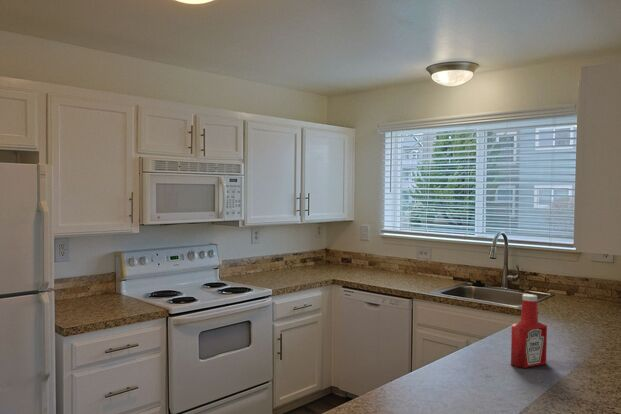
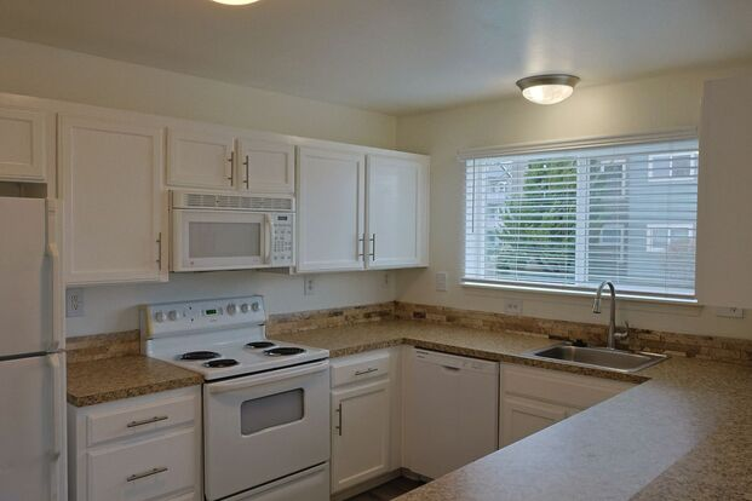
- soap bottle [510,293,548,369]
